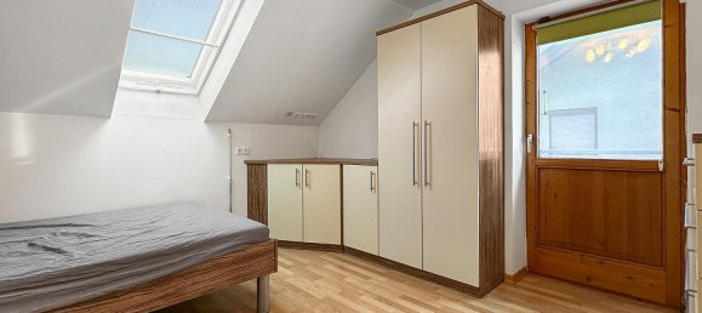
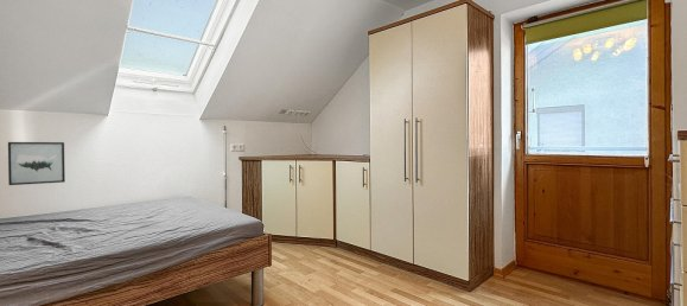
+ wall art [7,141,66,186]
